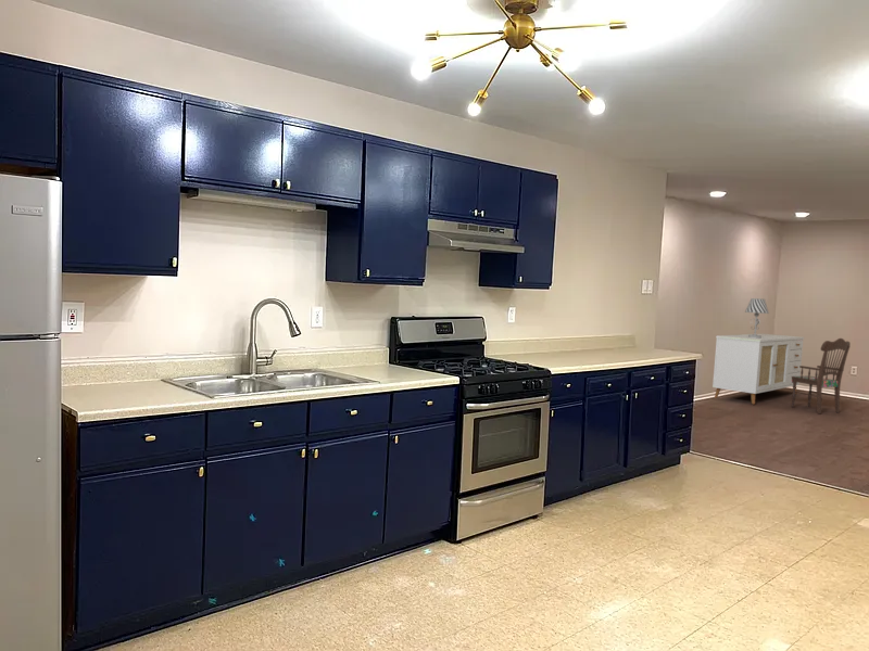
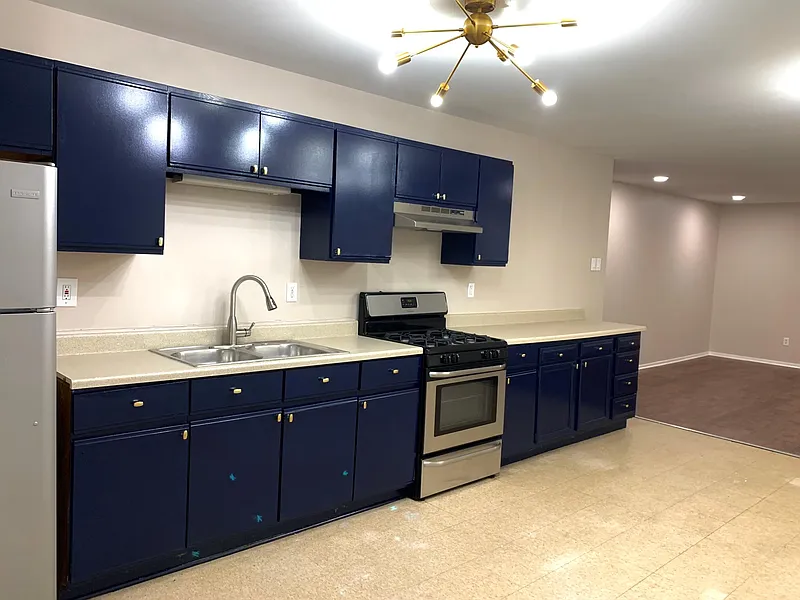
- table lamp [744,297,770,339]
- dining chair [791,337,852,414]
- sideboard [711,333,805,405]
